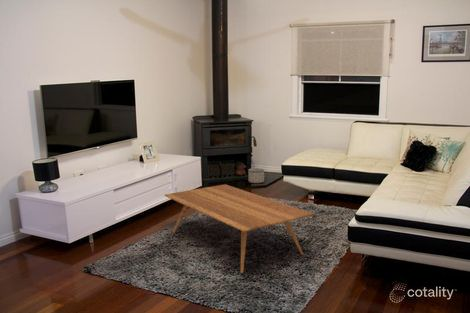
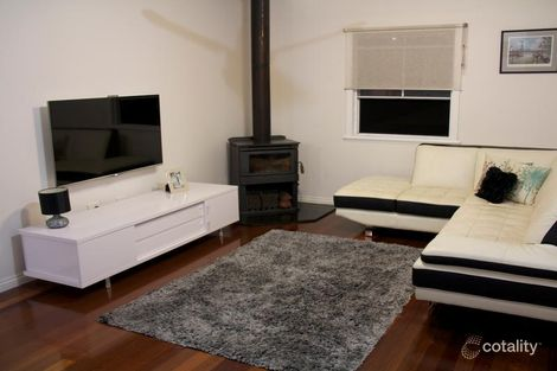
- coffee table [164,184,315,274]
- planter [247,167,265,185]
